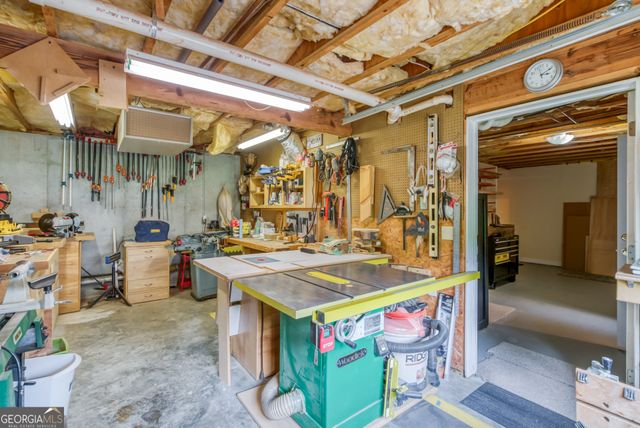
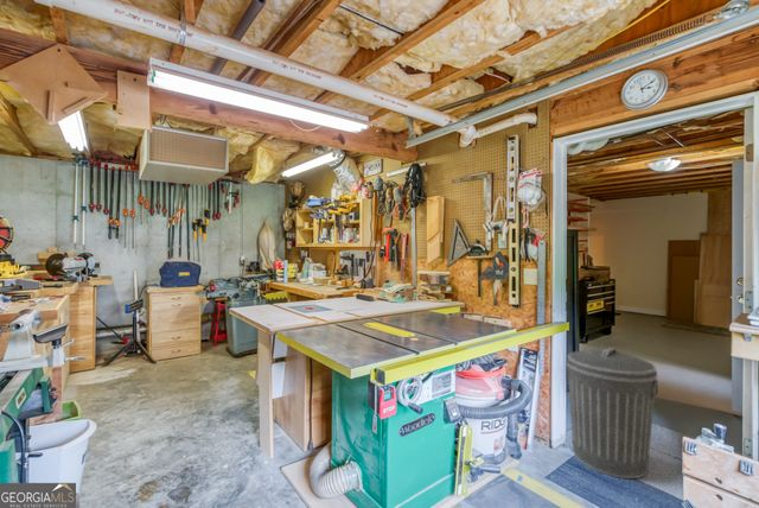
+ trash can [565,347,659,480]
